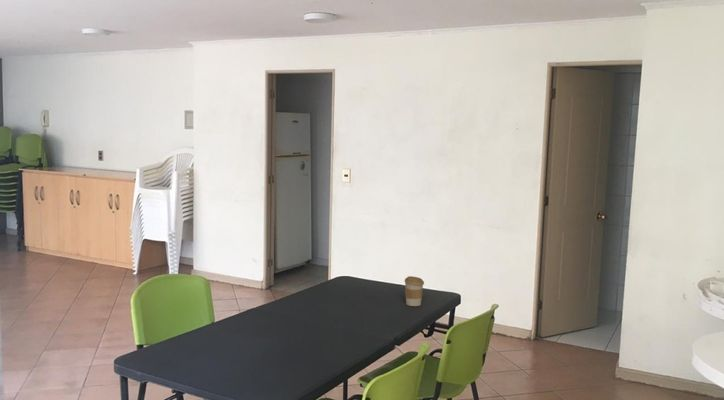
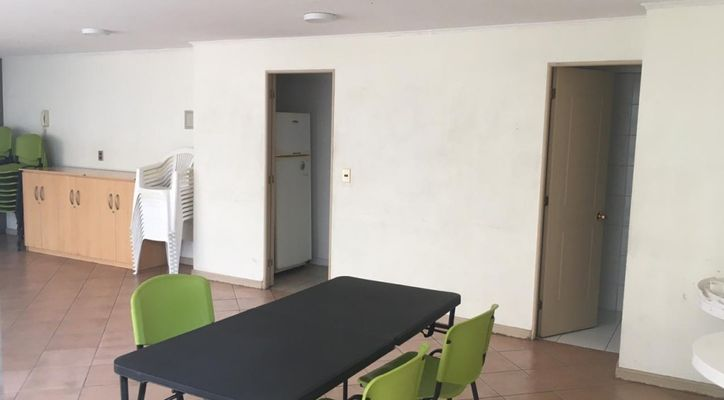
- coffee cup [404,275,425,307]
